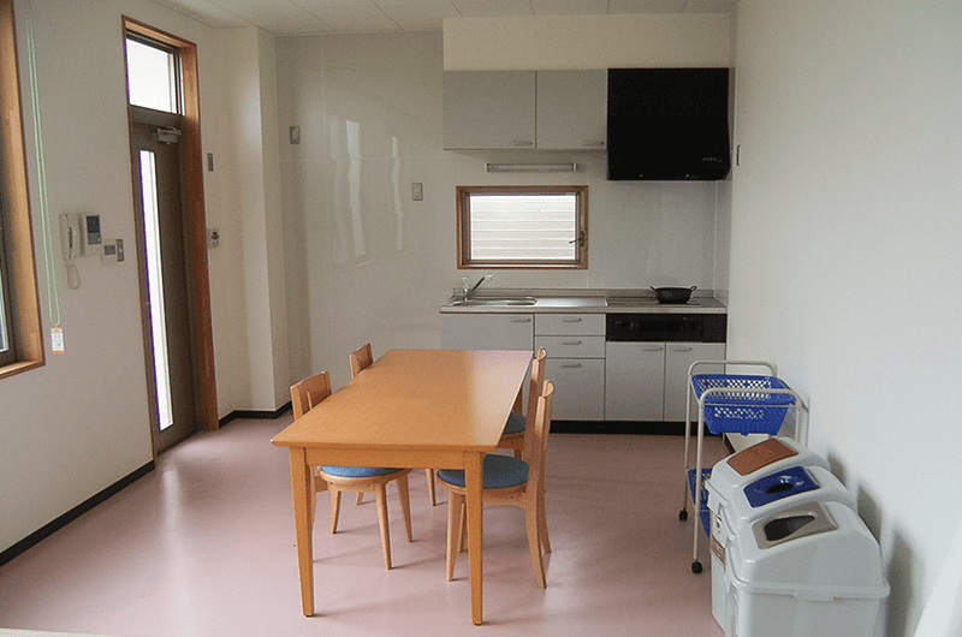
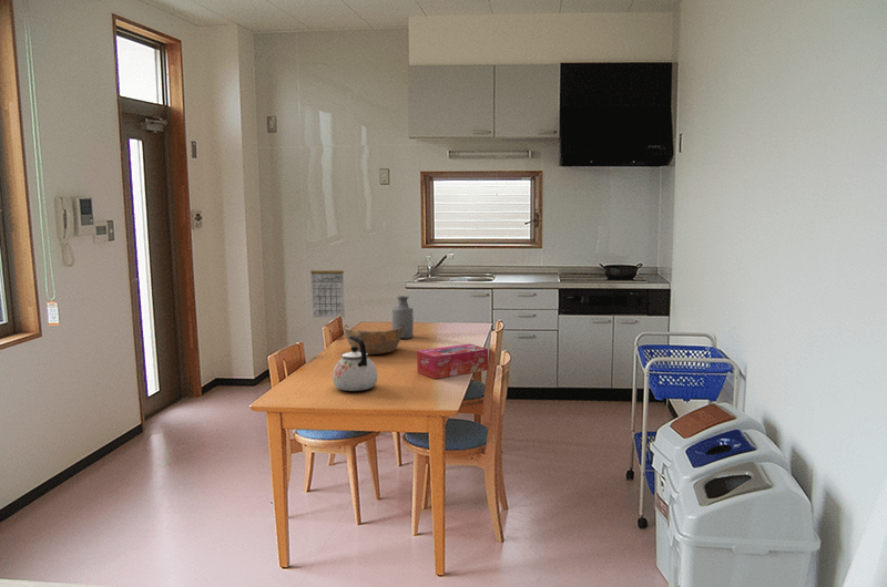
+ kettle [332,336,378,392]
+ calendar [309,259,346,319]
+ bottle [391,295,415,340]
+ bowl [341,323,402,356]
+ tissue box [416,342,489,380]
